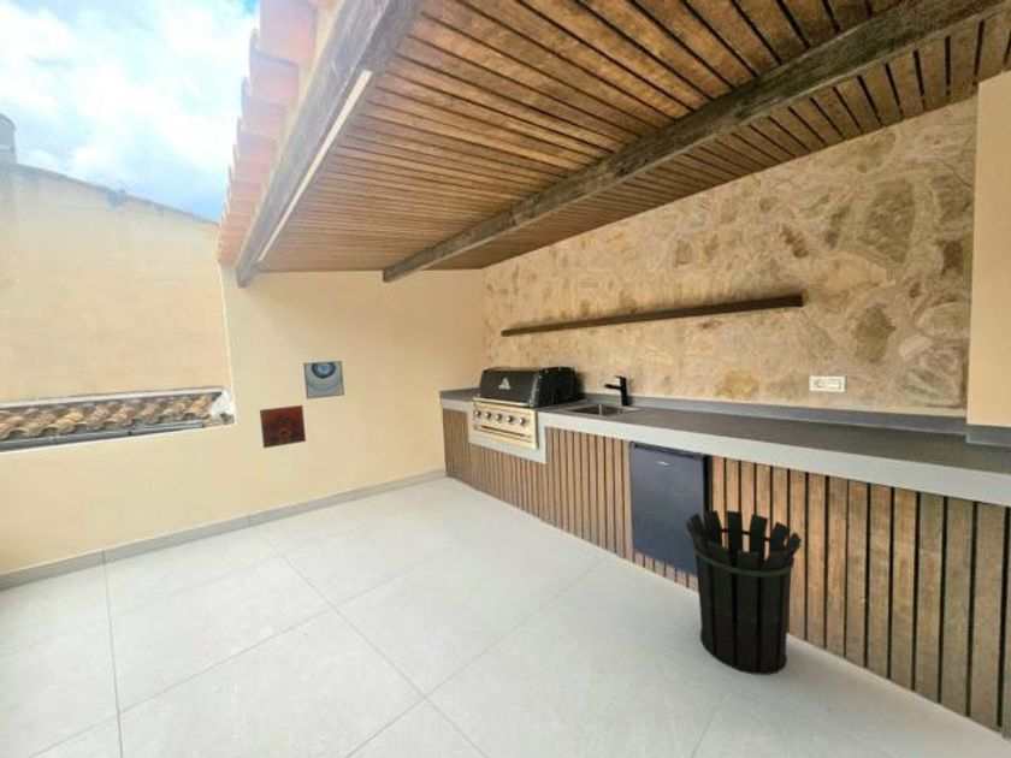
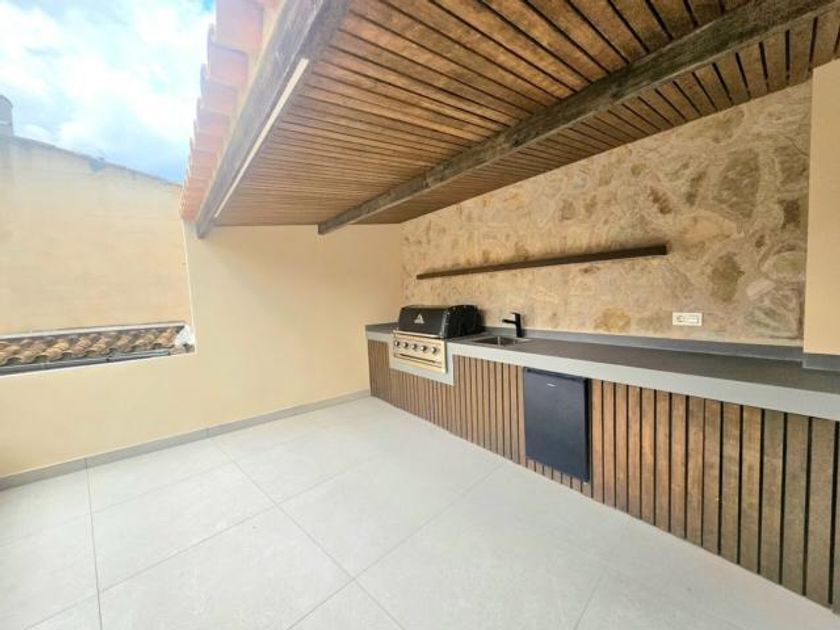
- decorative tile [259,404,307,450]
- waste bin [685,509,803,676]
- wall art [302,360,345,401]
